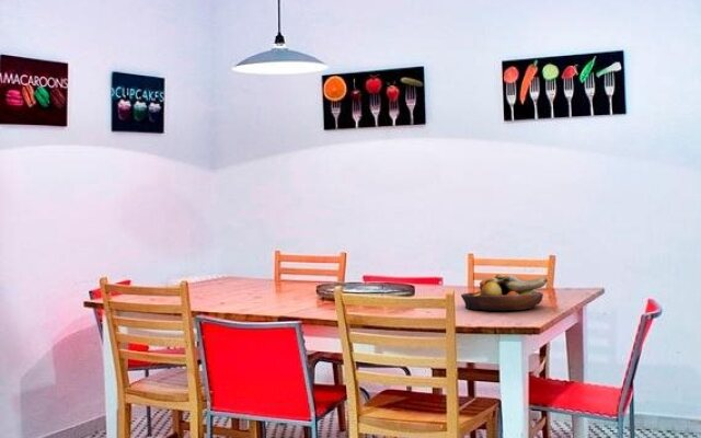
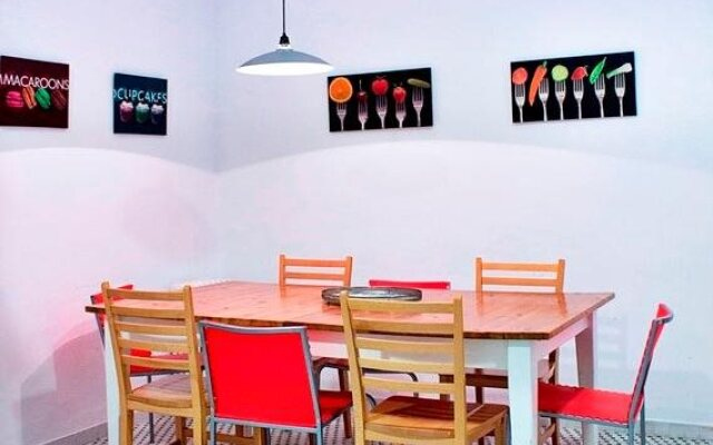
- fruit bowl [460,273,549,311]
